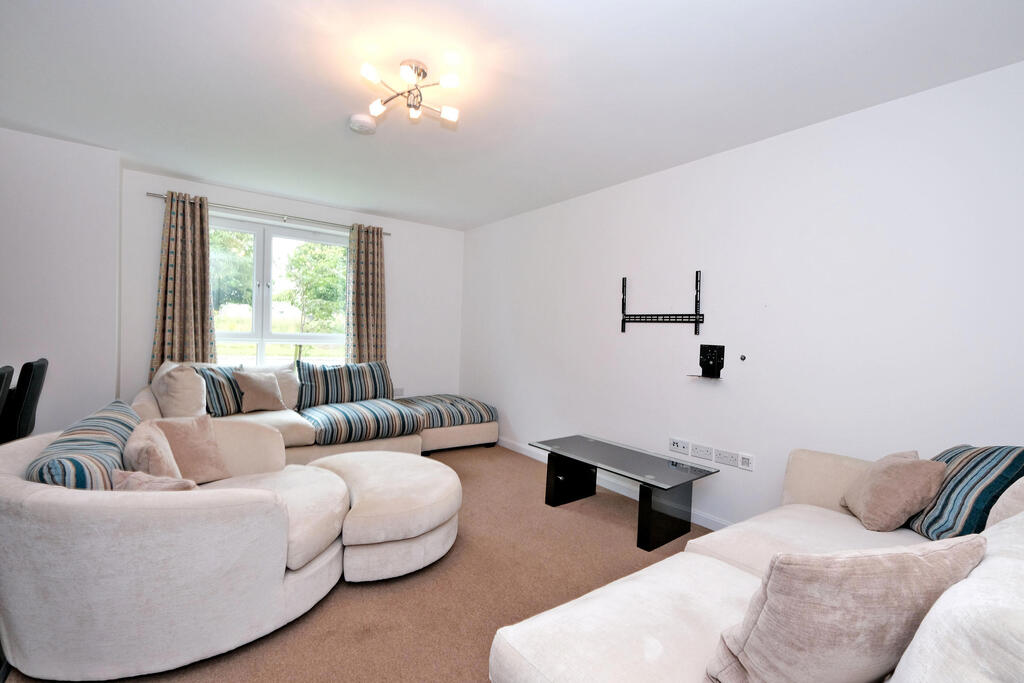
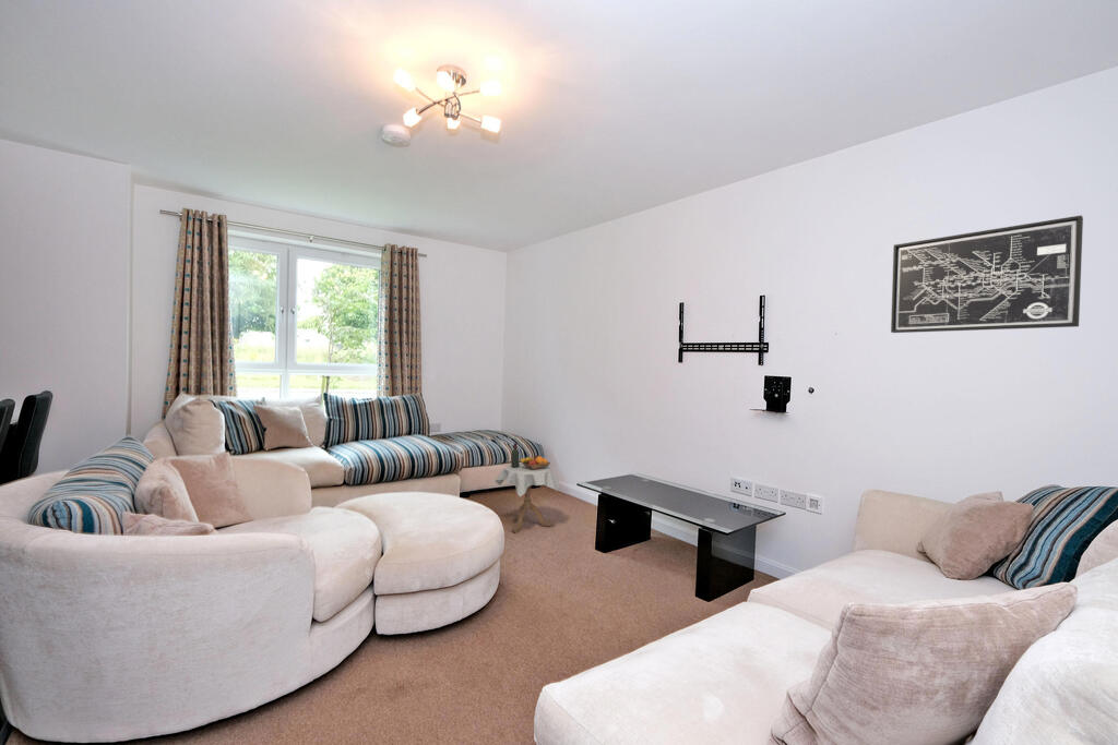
+ wall art [890,215,1084,334]
+ side table [495,442,561,533]
